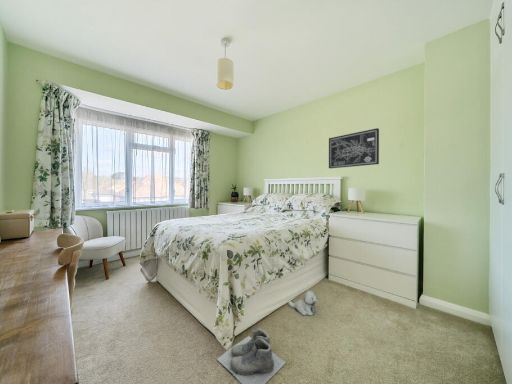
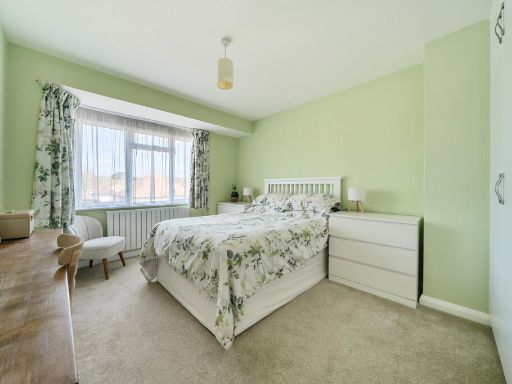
- wall art [328,127,380,169]
- boots [216,327,287,384]
- plush toy [287,290,318,316]
